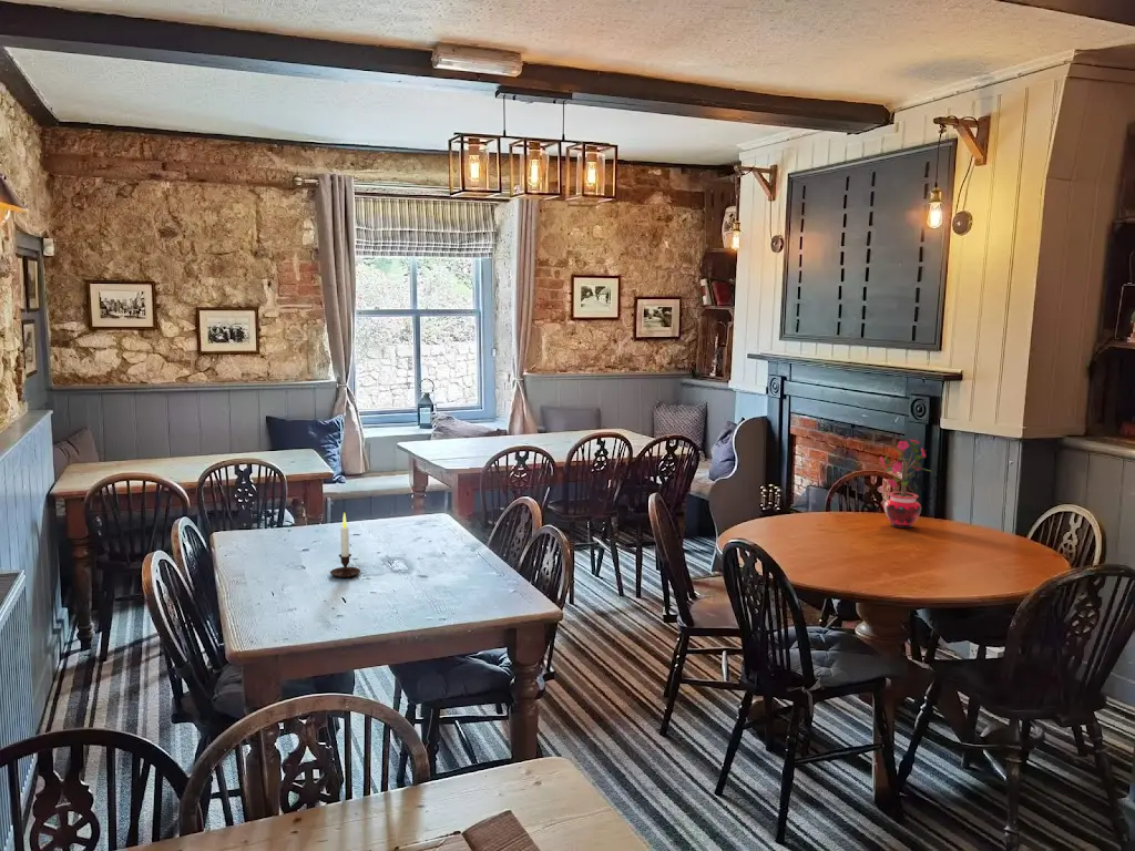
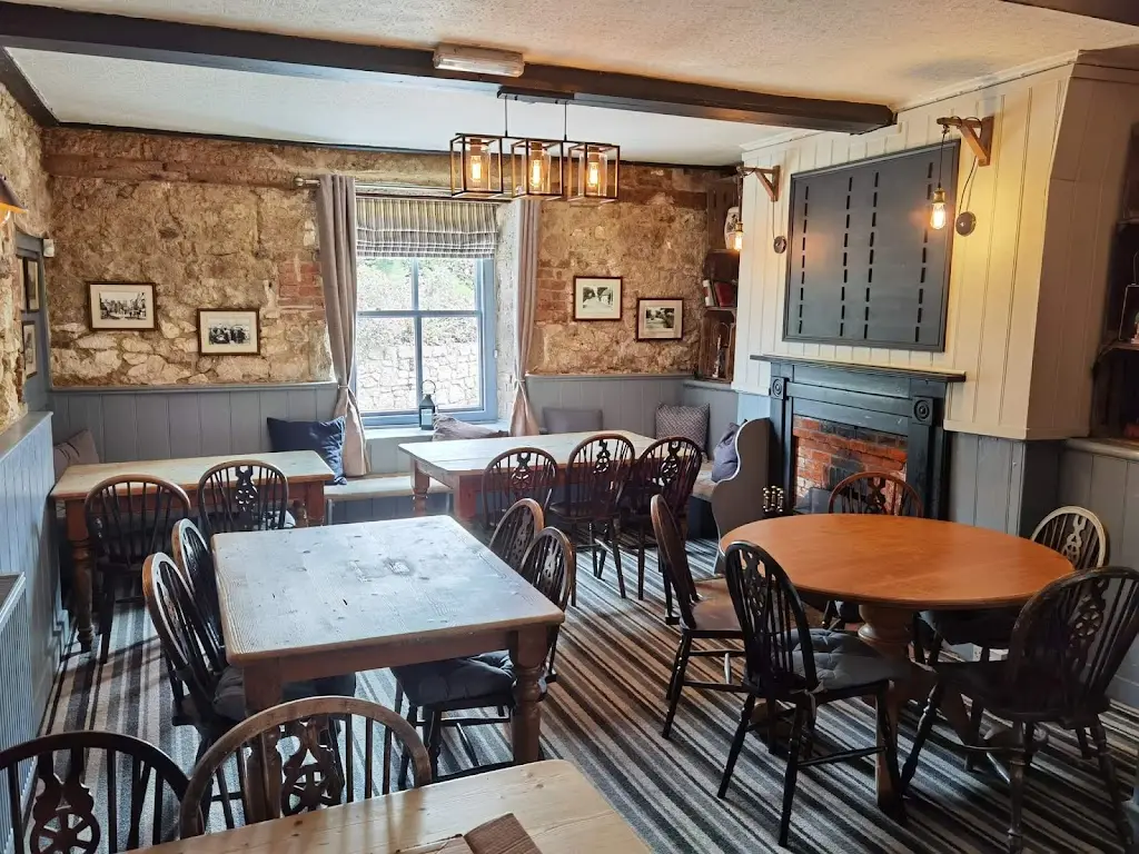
- candle [329,512,361,578]
- potted plant [877,439,932,529]
